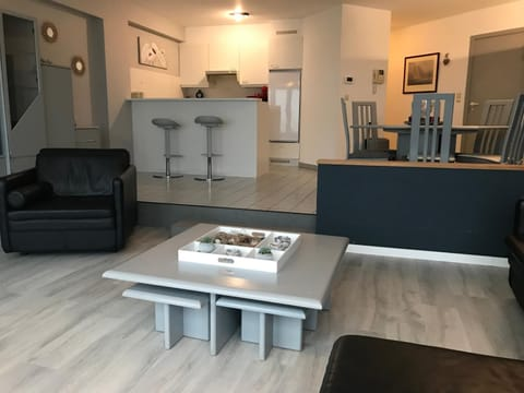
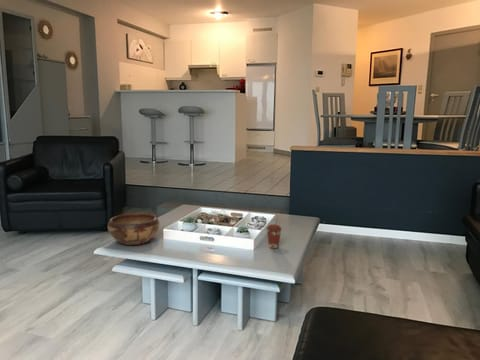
+ coffee cup [265,224,283,250]
+ decorative bowl [107,213,160,246]
